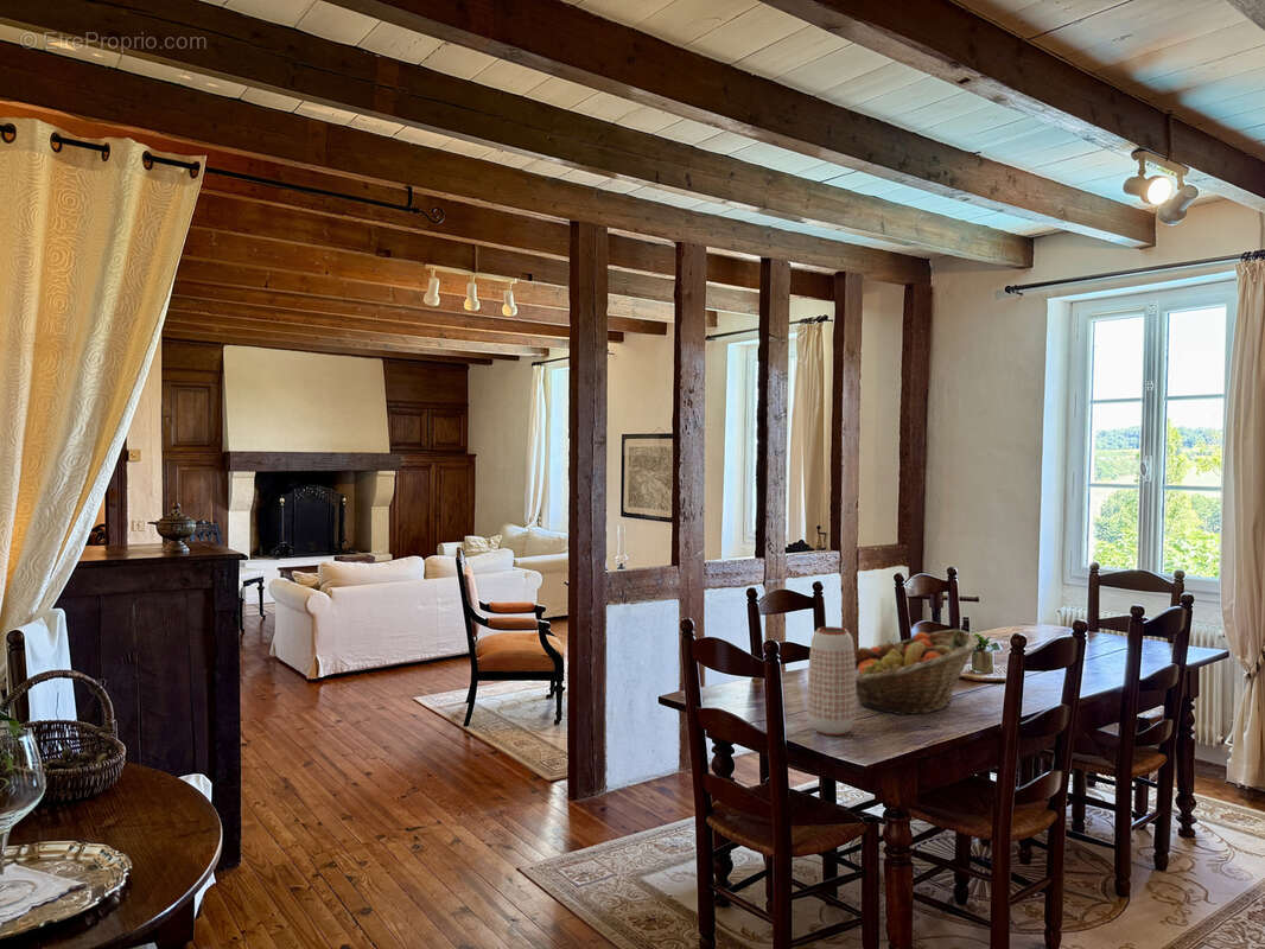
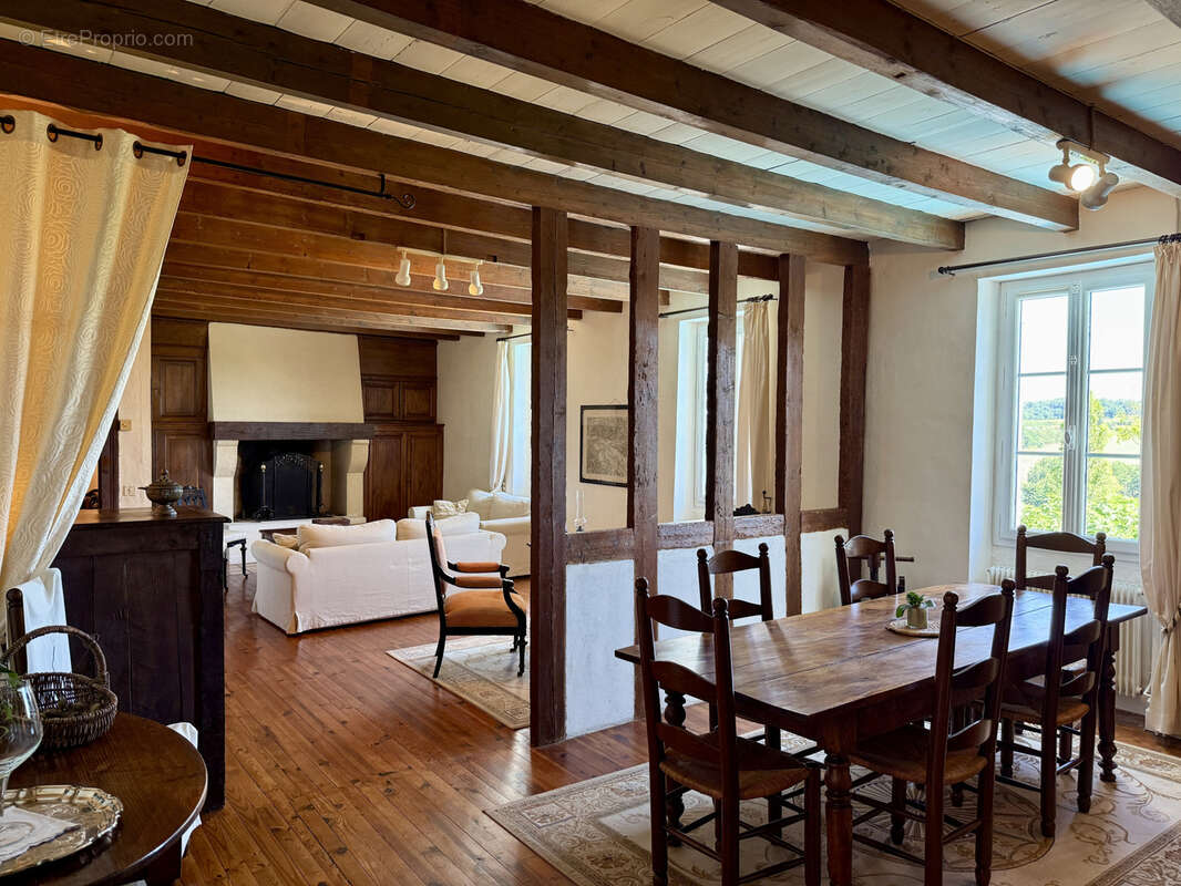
- planter [806,625,858,737]
- fruit basket [854,628,980,716]
